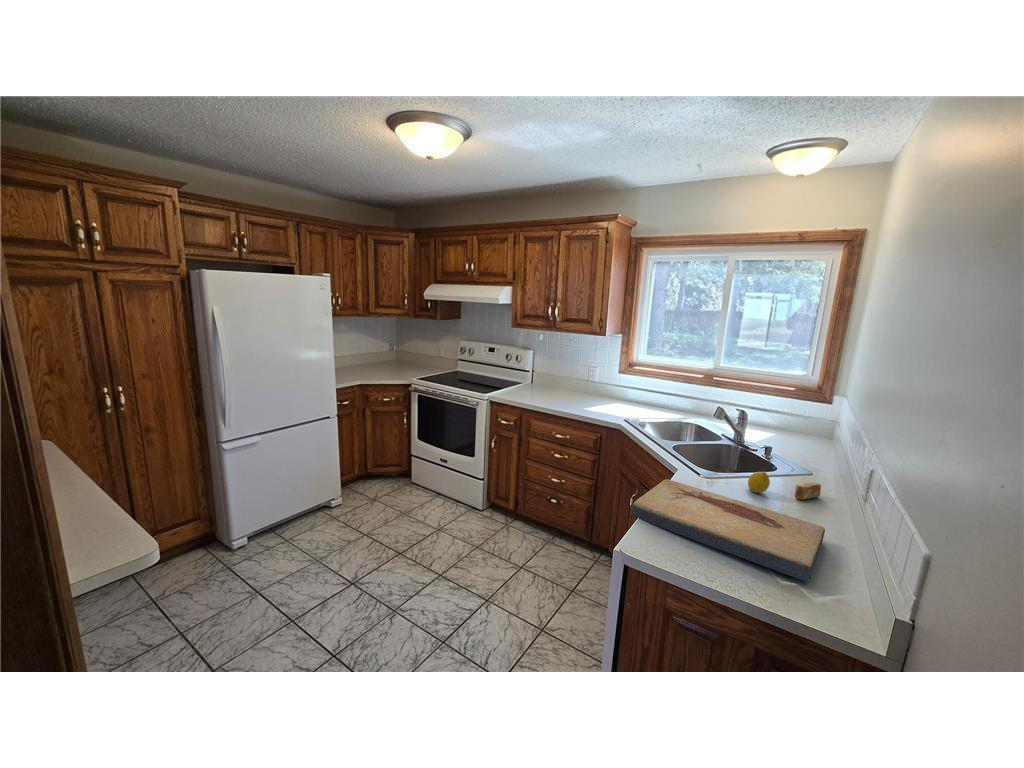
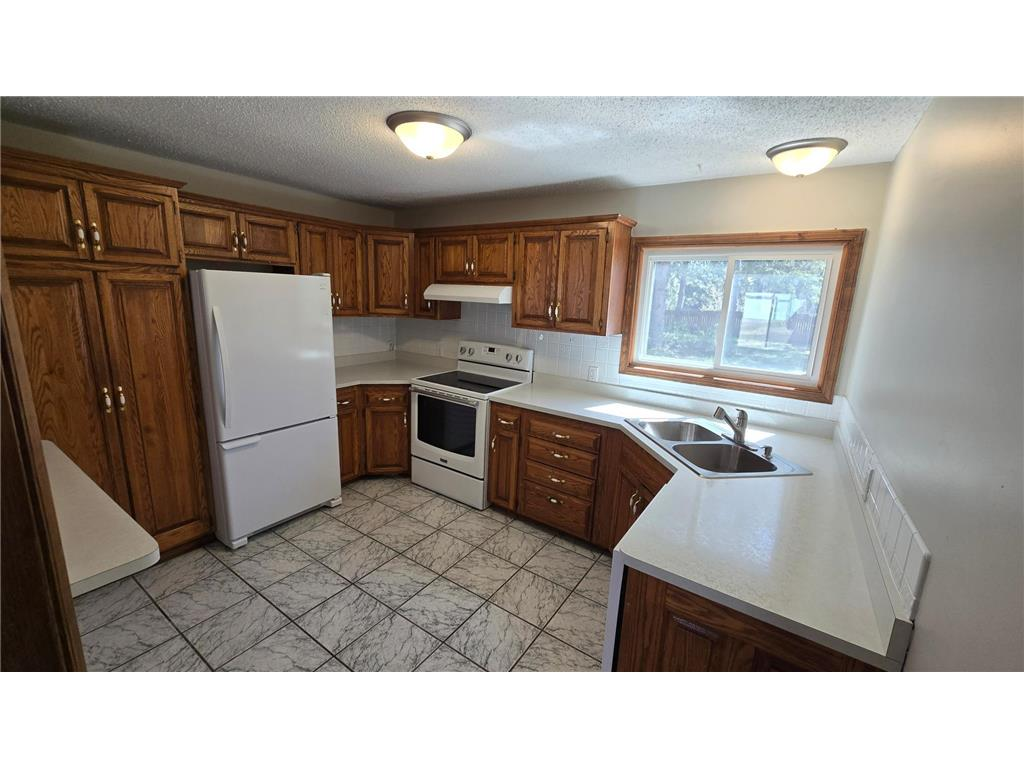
- fruit [747,471,771,494]
- fish fossil [630,478,826,582]
- soap bar [794,481,822,501]
